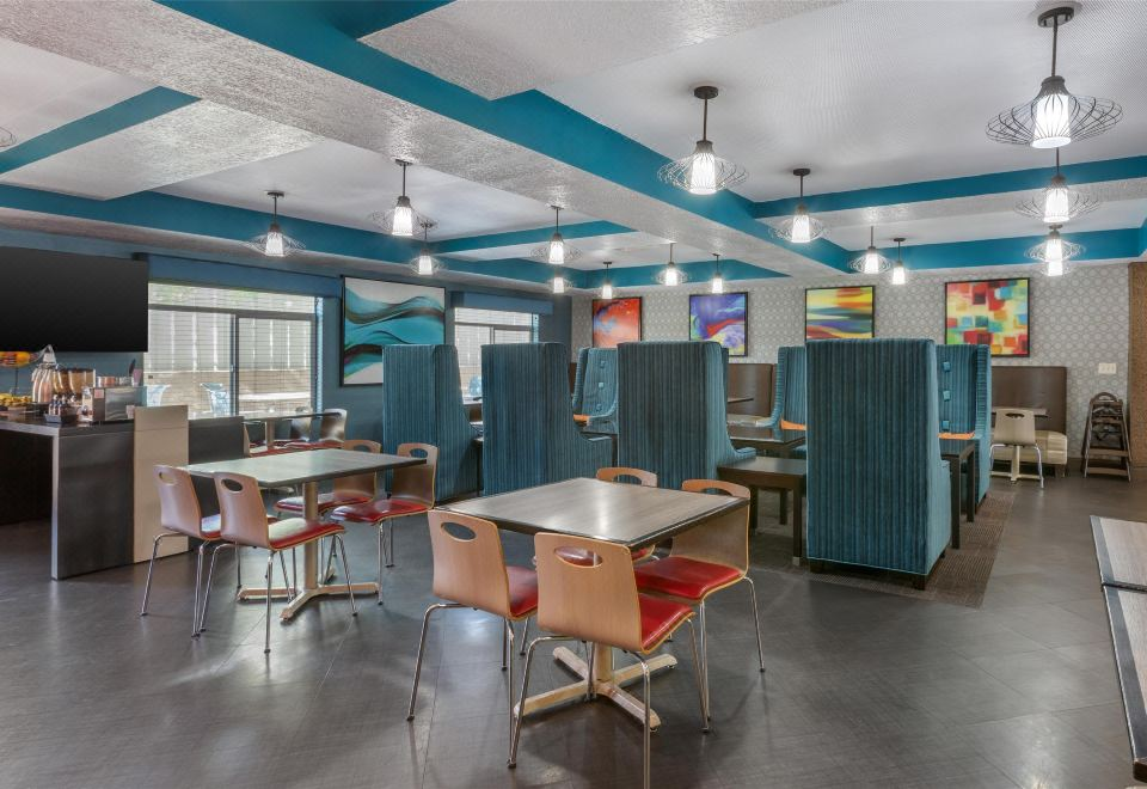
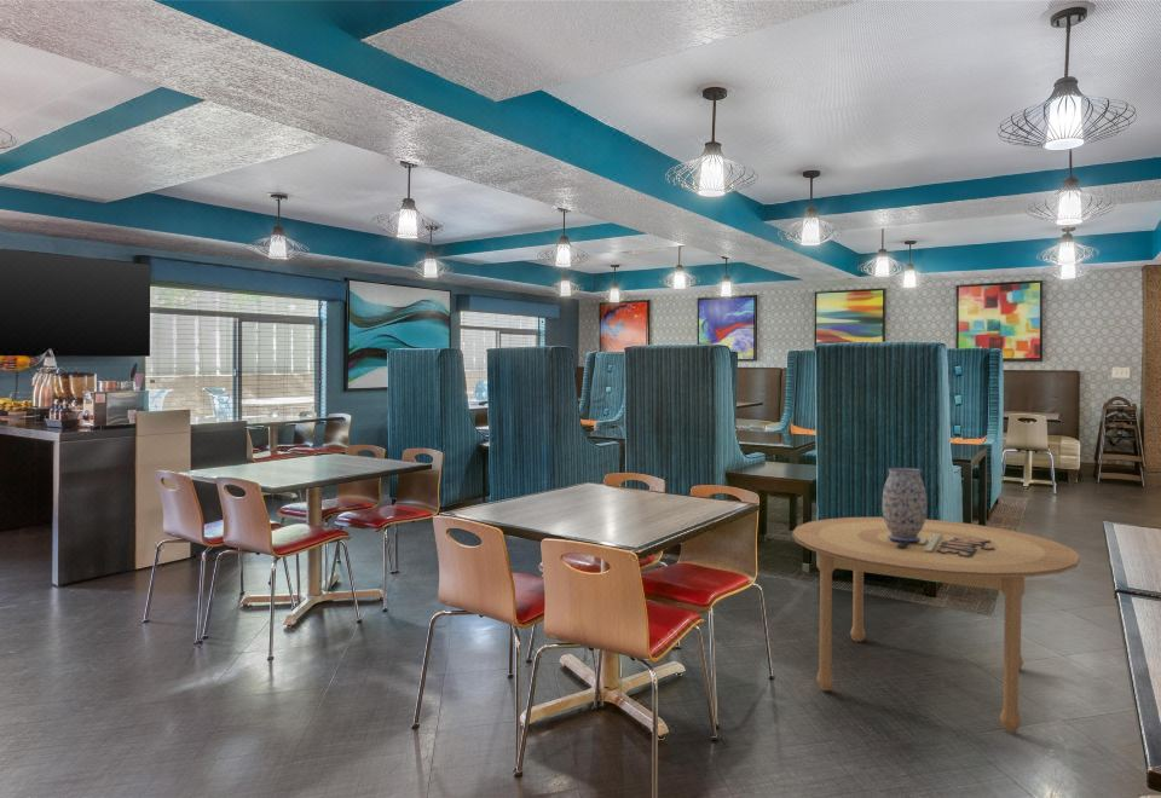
+ dining table [791,516,1081,734]
+ vase [882,467,928,542]
